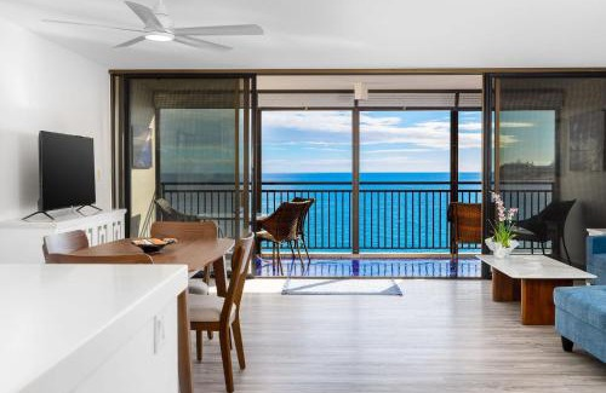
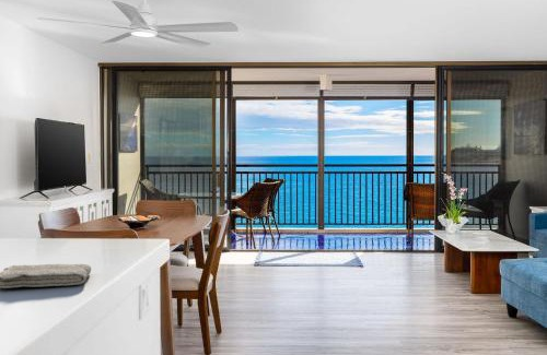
+ washcloth [0,263,92,289]
